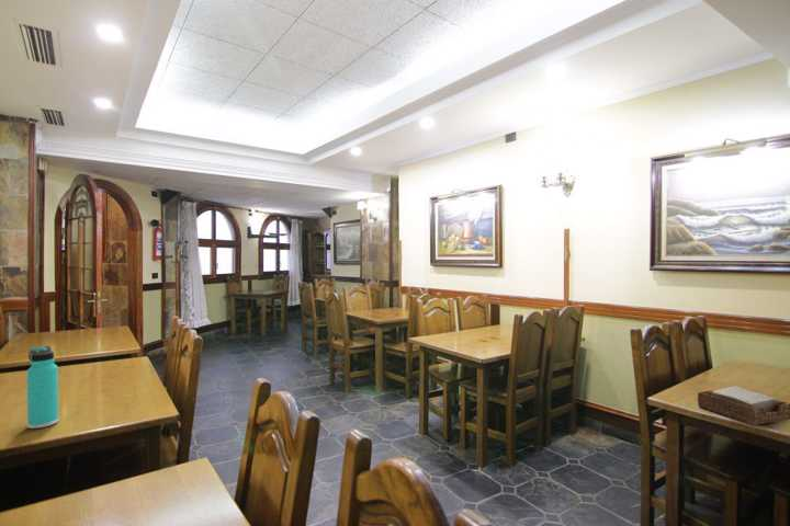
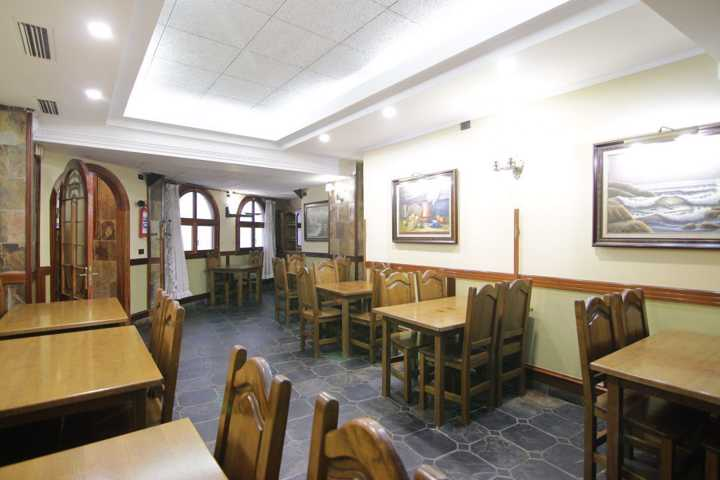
- thermos bottle [26,344,59,430]
- napkin holder [697,385,790,426]
